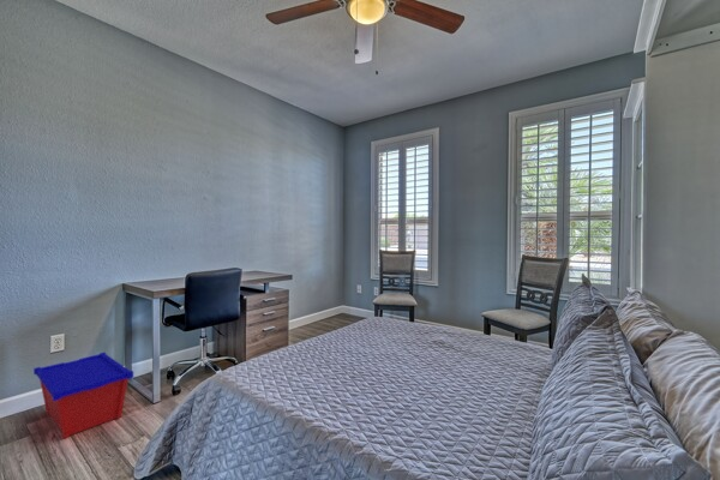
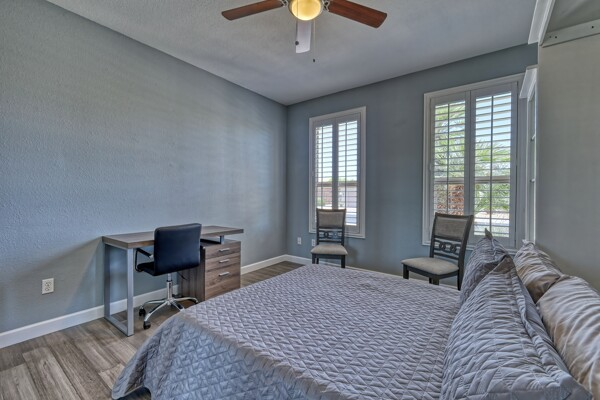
- storage bin [32,350,134,439]
